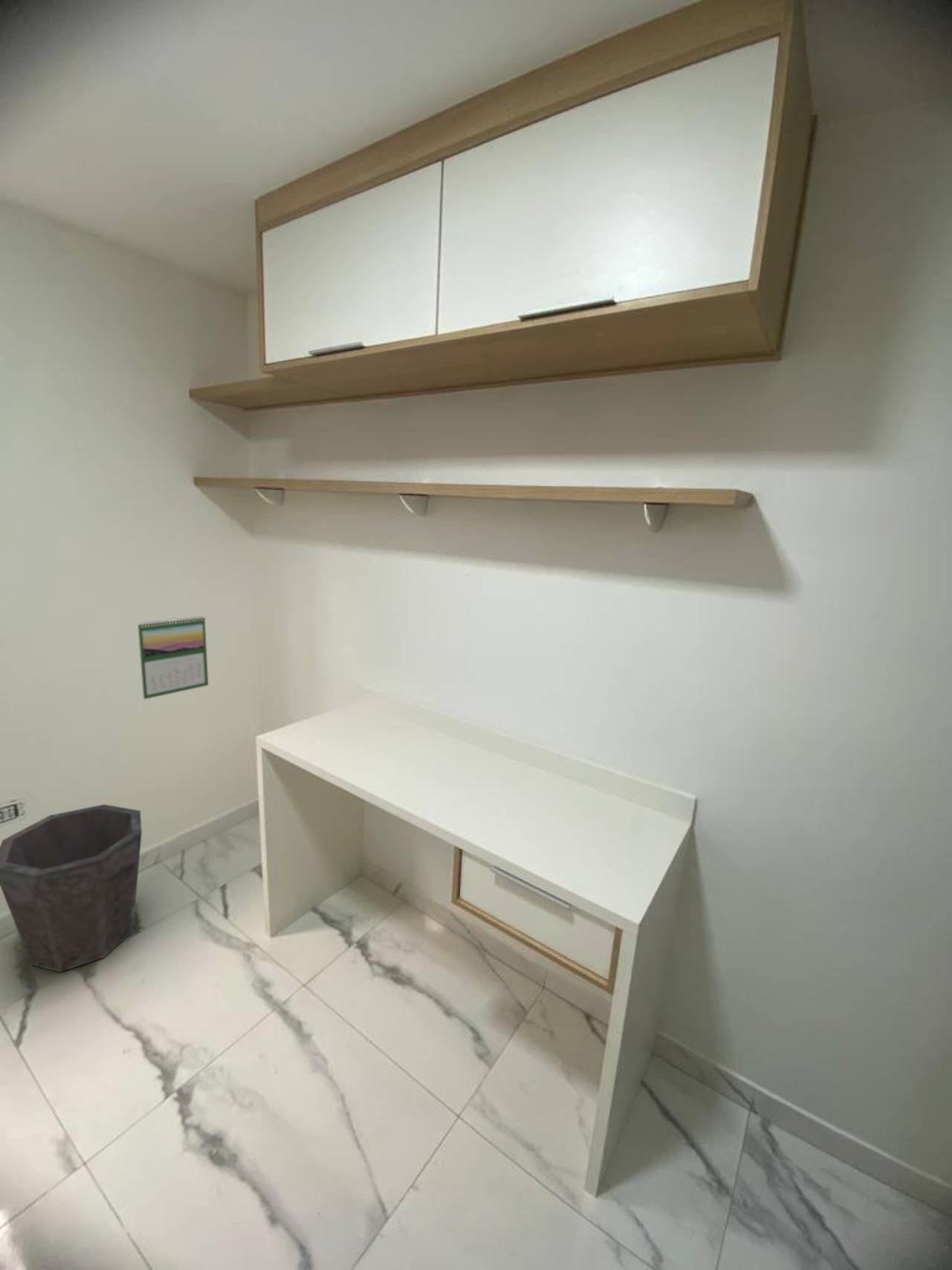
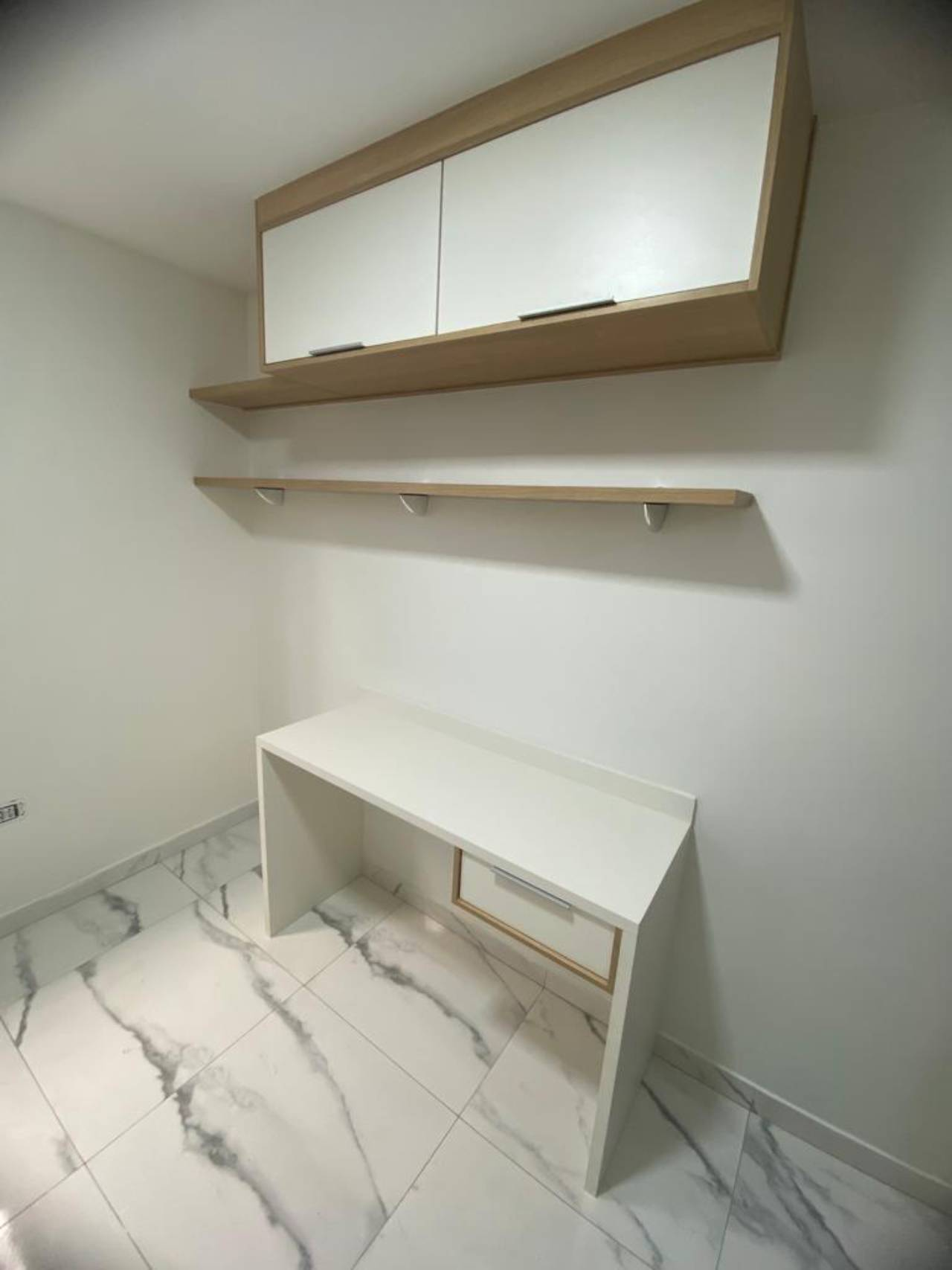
- waste bin [0,804,143,972]
- calendar [137,615,209,700]
